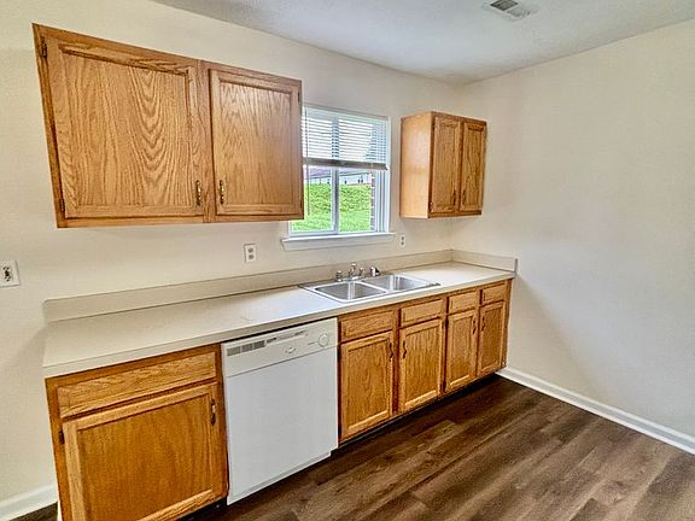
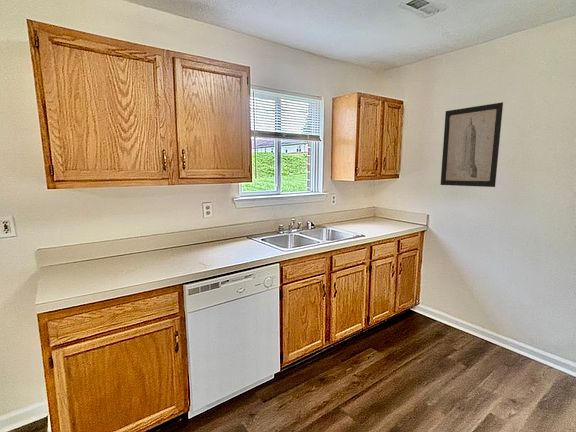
+ wall art [440,101,504,188]
